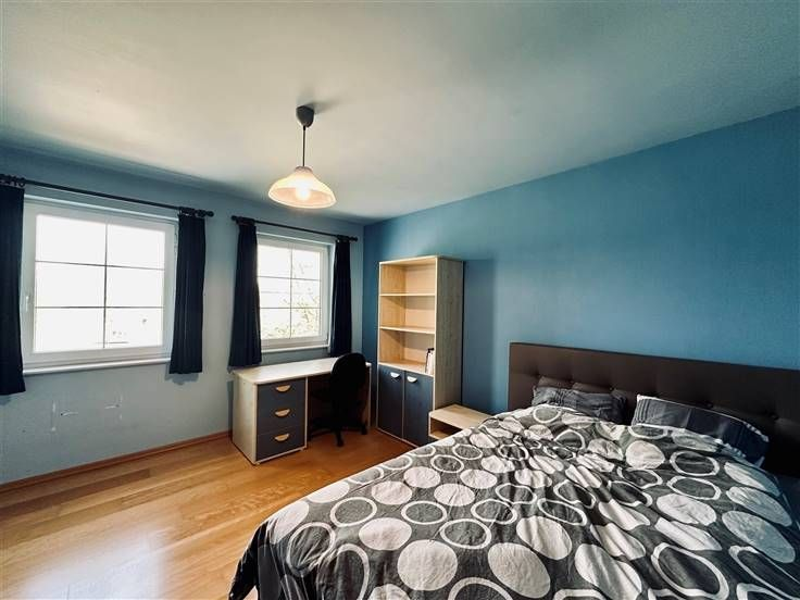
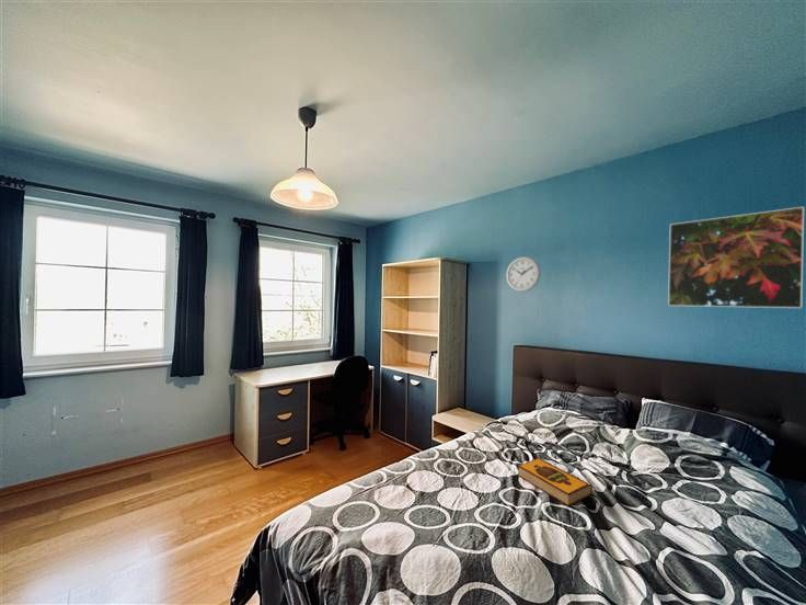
+ wall clock [505,255,541,293]
+ hardback book [517,457,594,507]
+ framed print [667,206,805,309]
